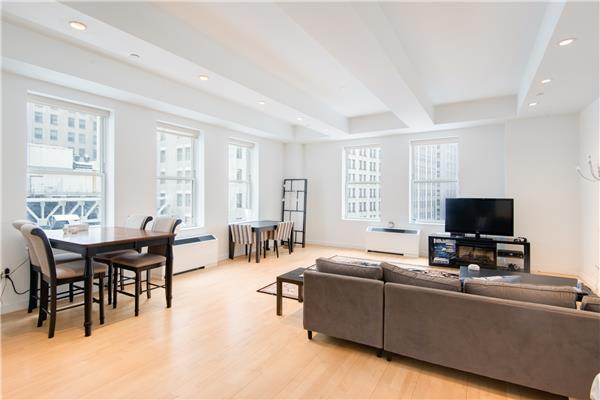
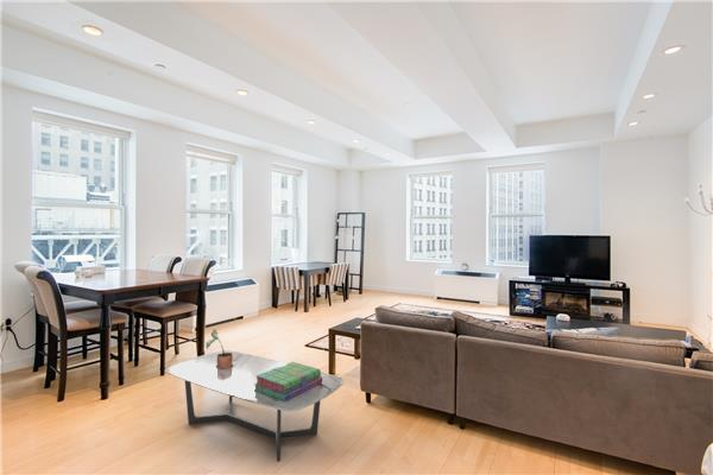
+ coffee table [164,349,345,463]
+ potted plant [204,328,234,368]
+ stack of books [253,361,322,401]
